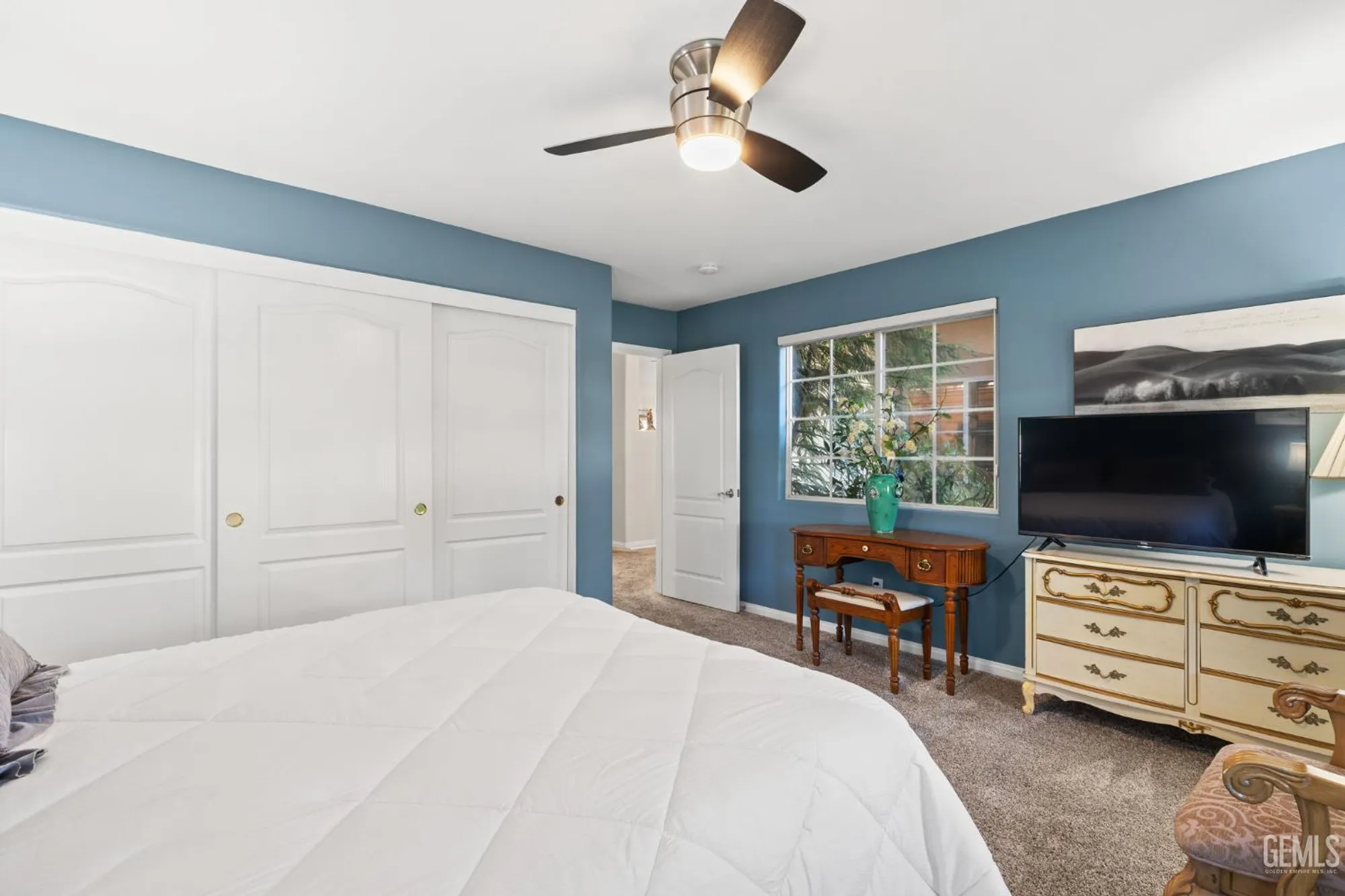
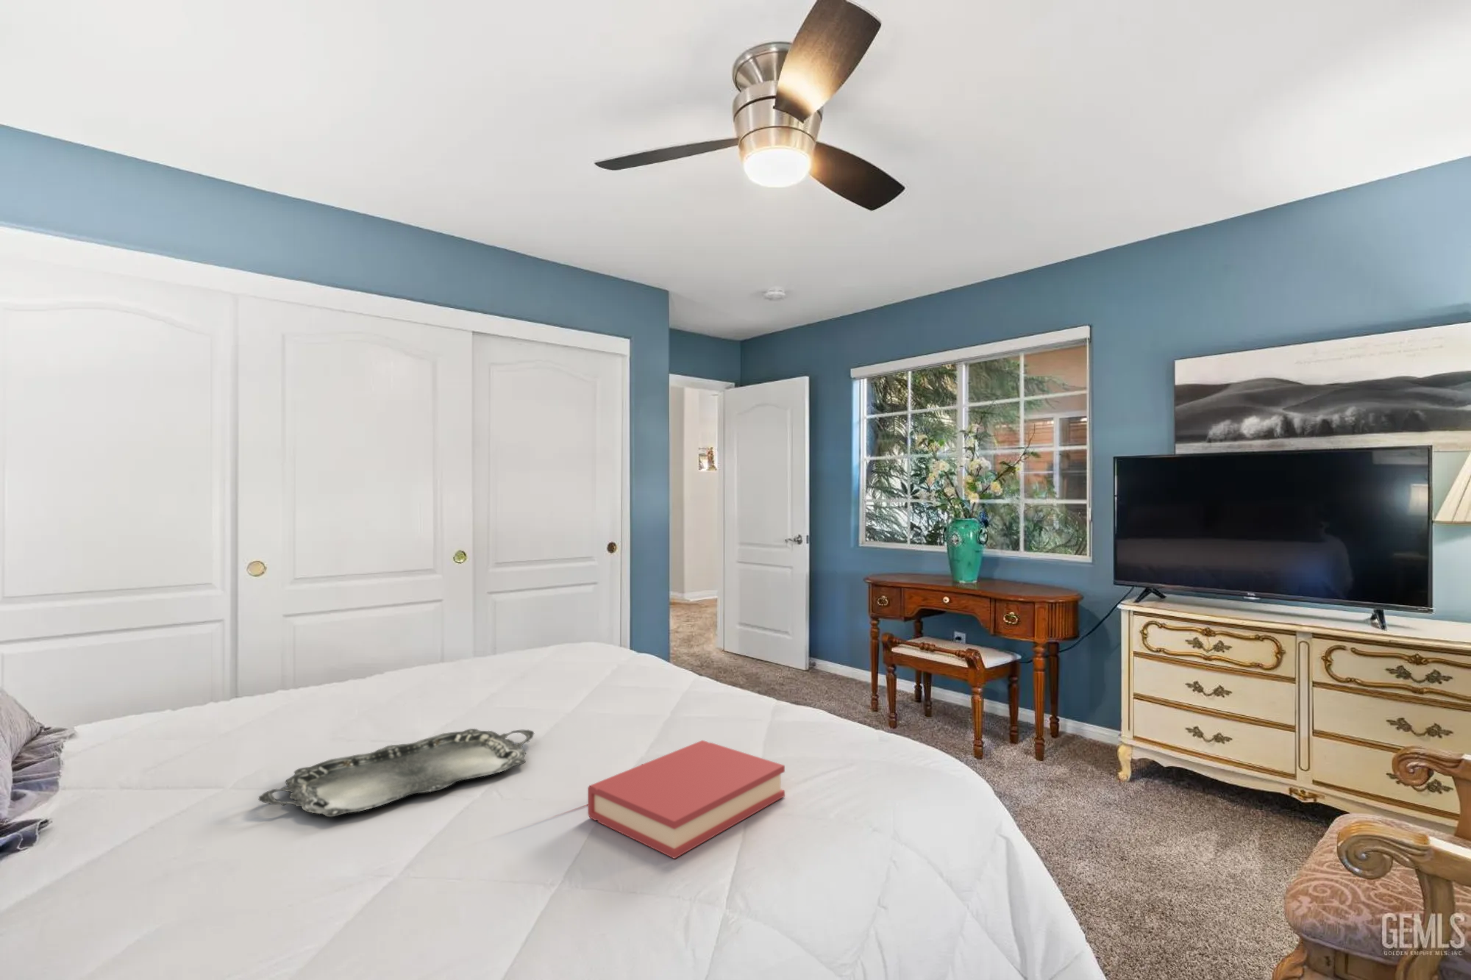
+ hardback book [587,739,785,860]
+ serving tray [258,727,535,817]
